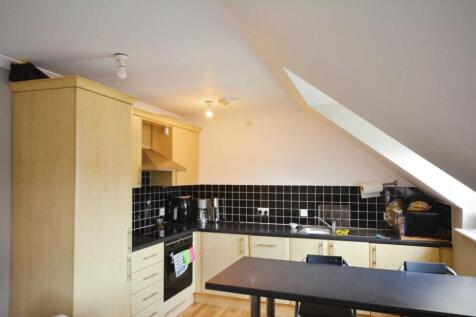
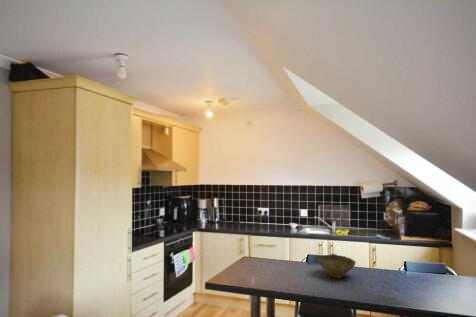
+ bowl [316,253,357,279]
